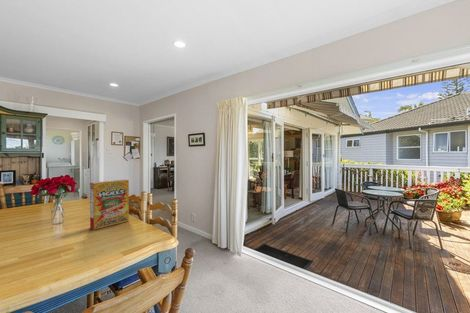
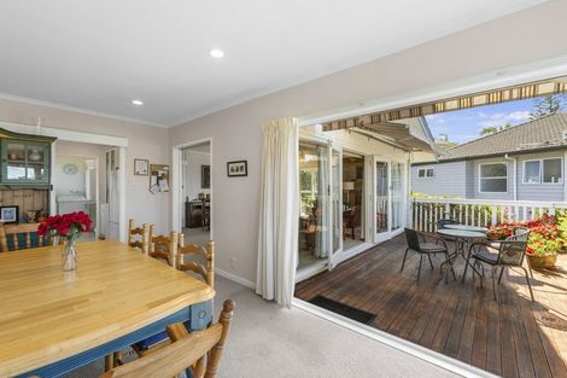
- cereal box [89,179,130,231]
